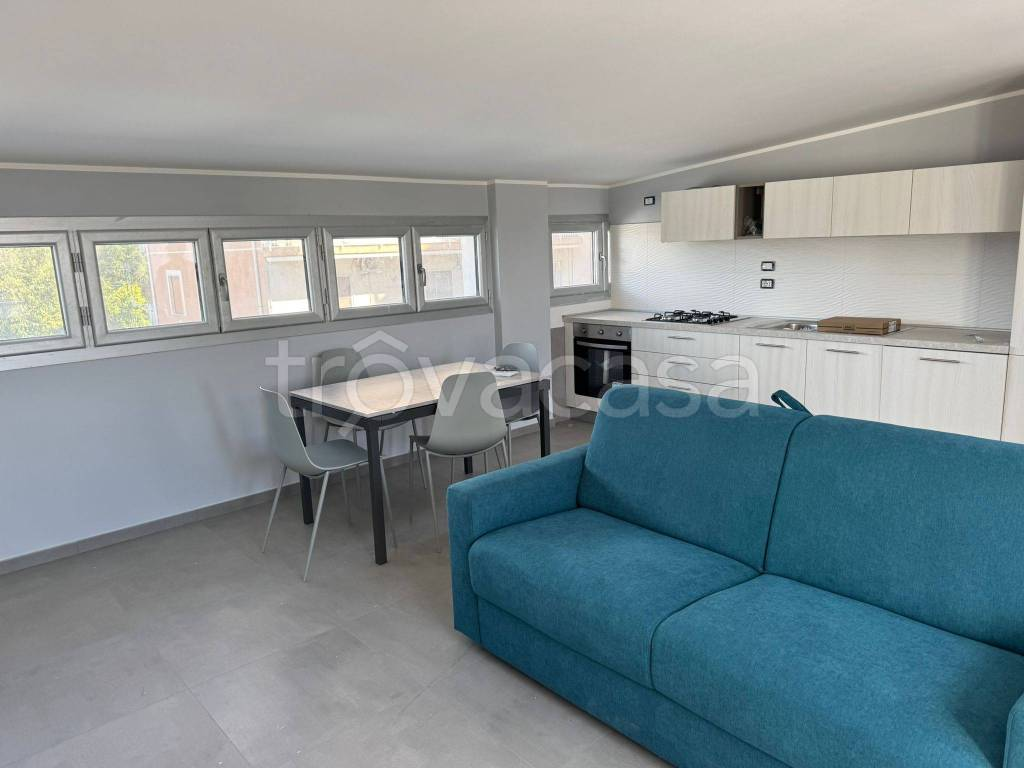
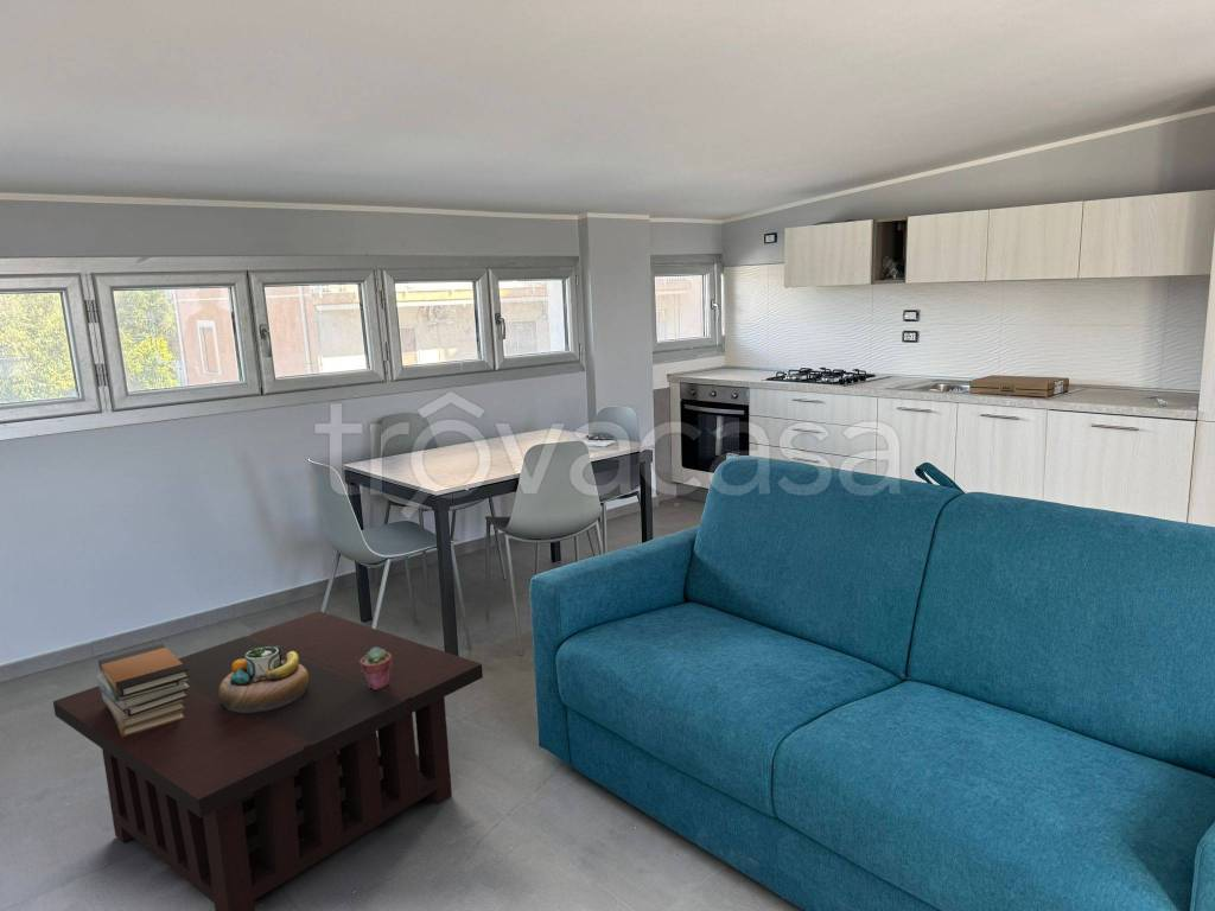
+ book stack [96,643,190,737]
+ coffee table [52,610,484,911]
+ decorative bowl [218,644,308,713]
+ potted succulent [360,648,392,689]
